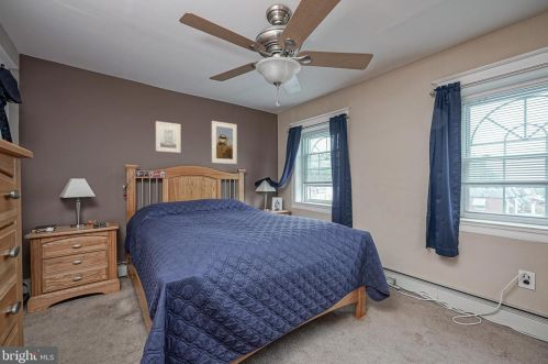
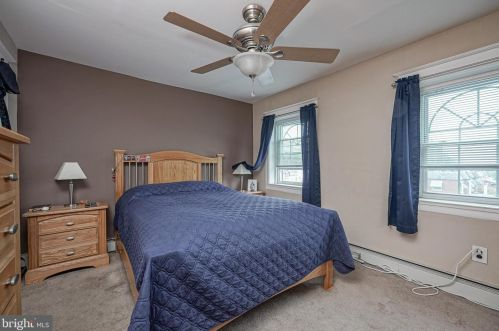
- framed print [211,120,238,165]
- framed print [155,120,181,154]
